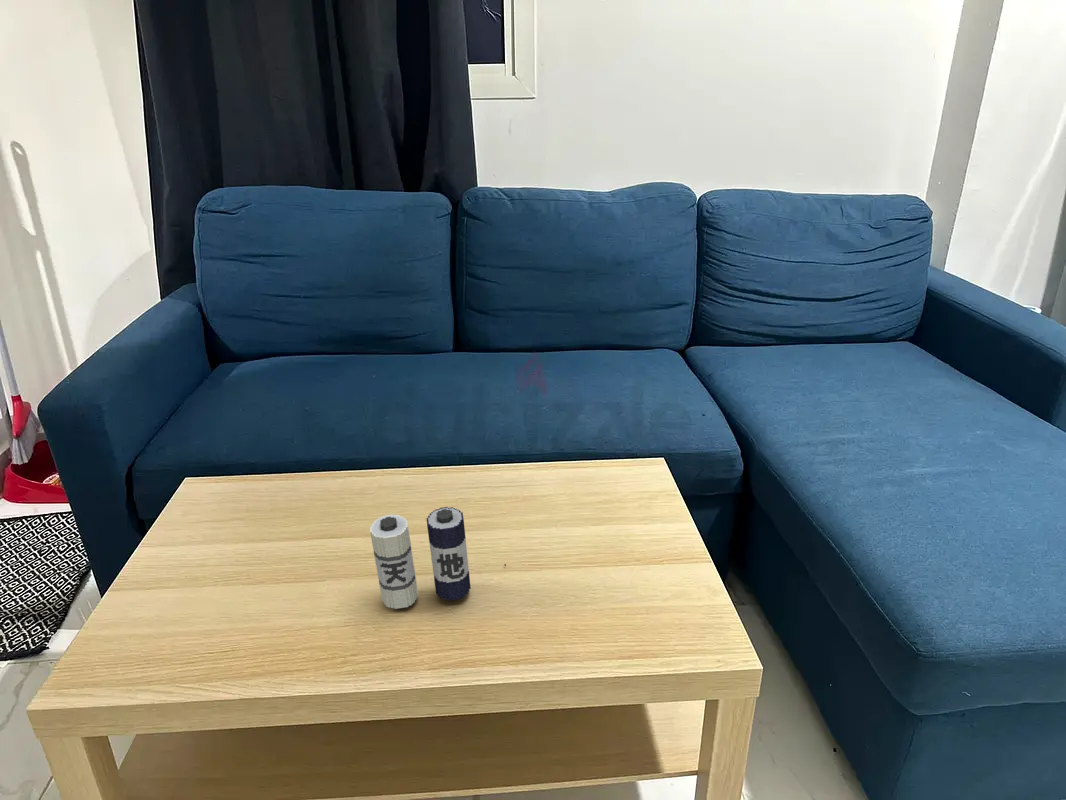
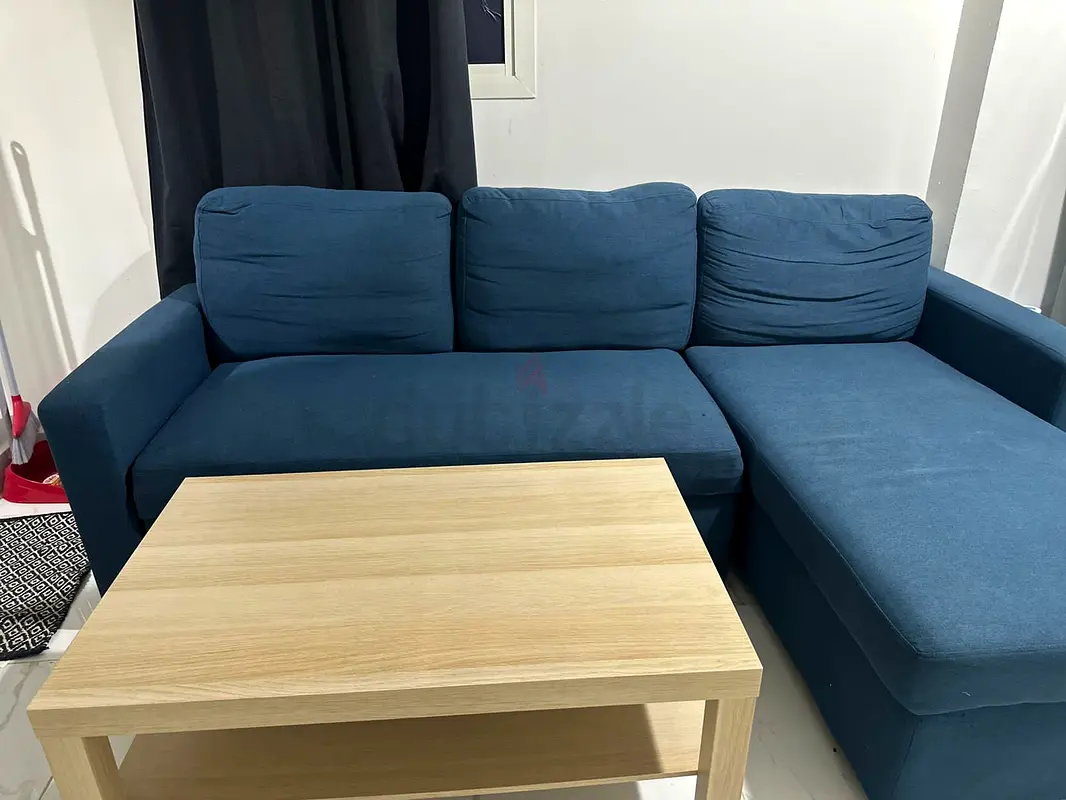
- candle [369,506,507,610]
